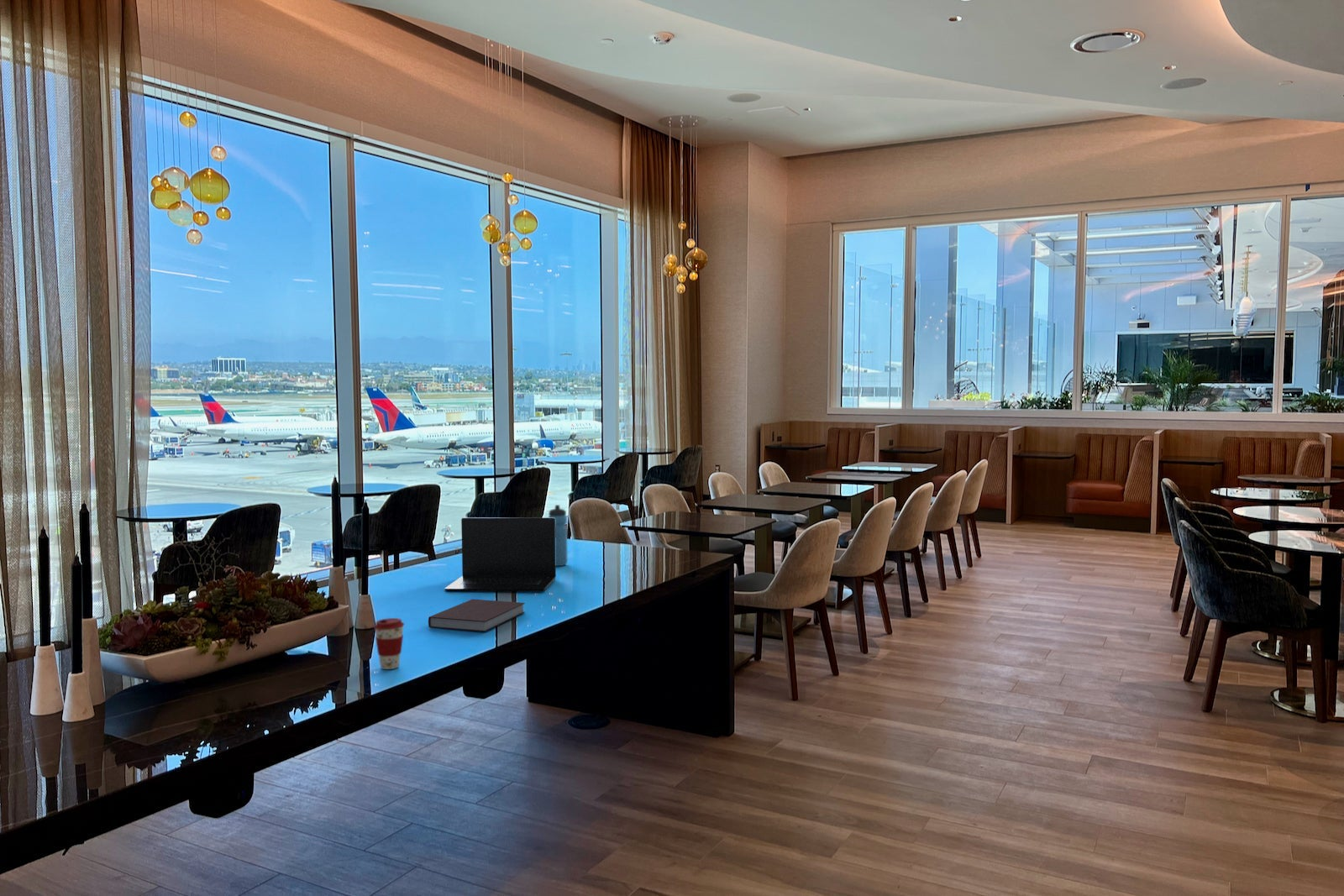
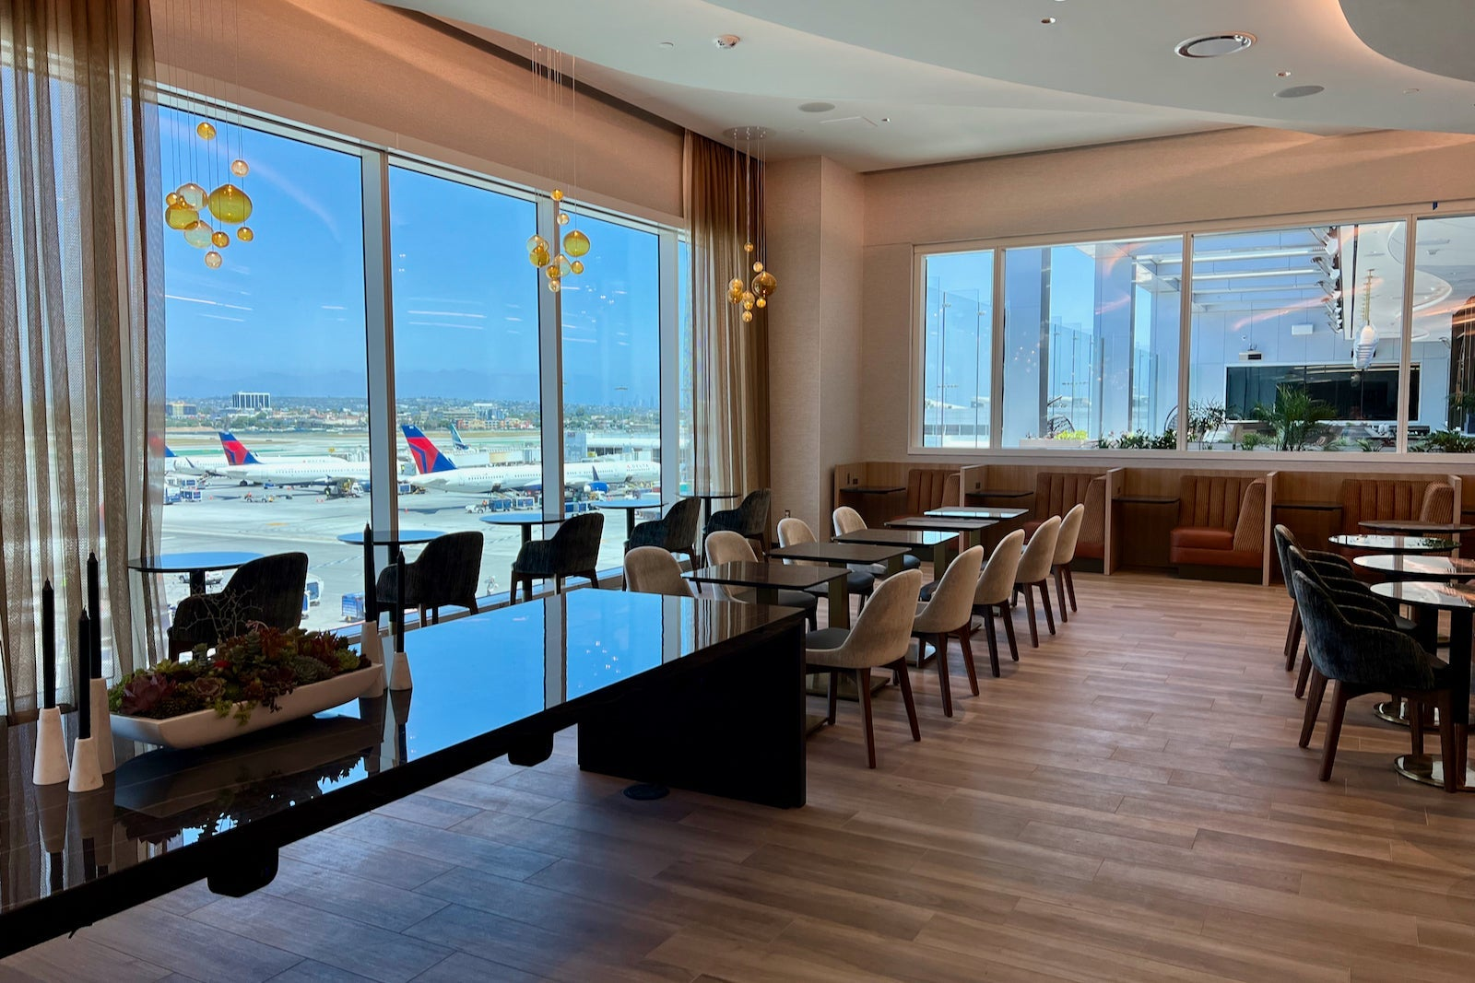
- laptop [444,517,557,592]
- coffee cup [373,617,405,670]
- water bottle [548,504,569,567]
- notebook [428,598,526,632]
